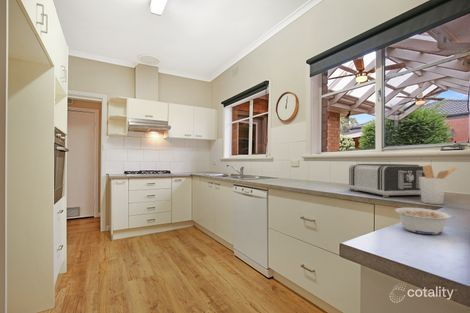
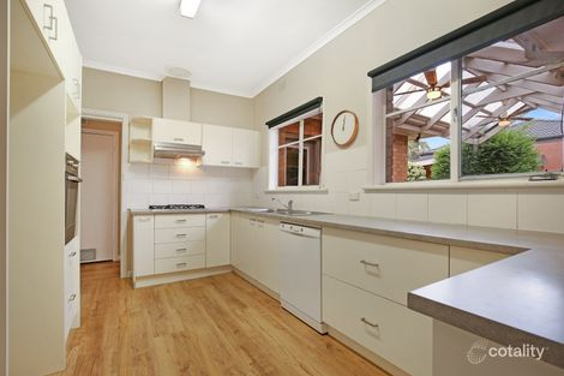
- toaster [347,163,426,198]
- legume [394,207,453,235]
- utensil holder [419,164,458,205]
